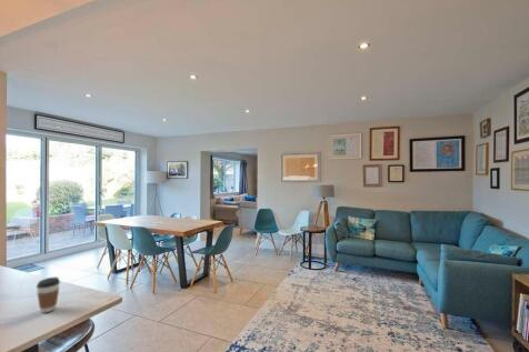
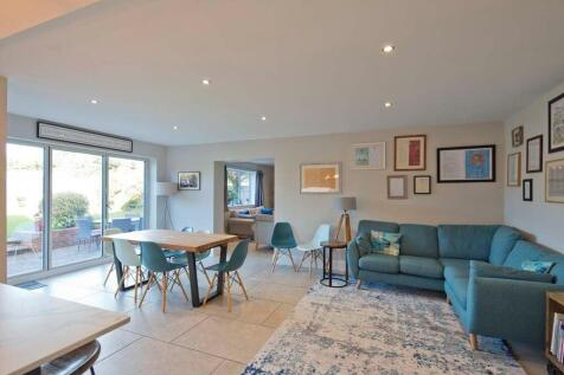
- coffee cup [36,276,61,313]
